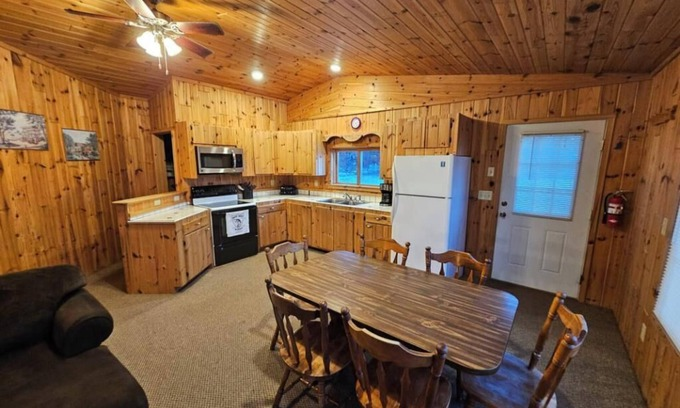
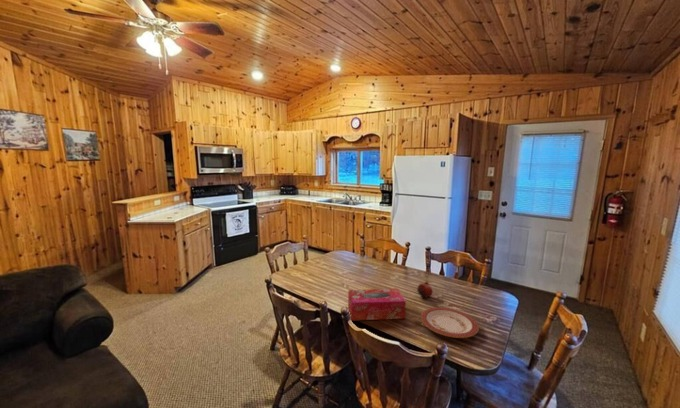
+ plate [420,306,480,339]
+ fruit [416,280,434,299]
+ tissue box [347,288,407,322]
